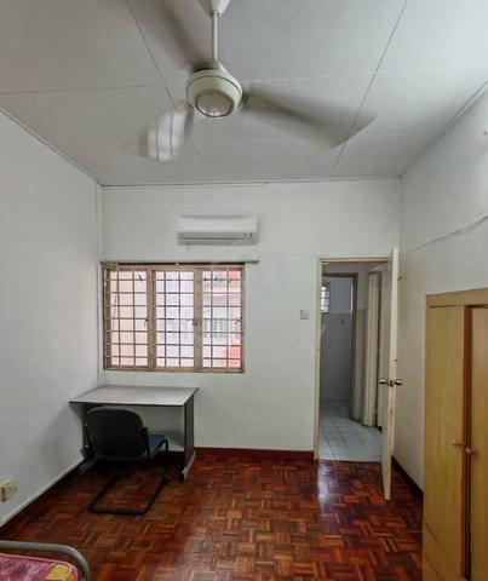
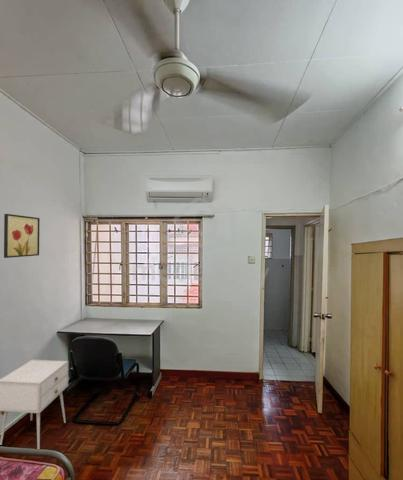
+ nightstand [0,358,69,450]
+ wall art [3,213,41,259]
